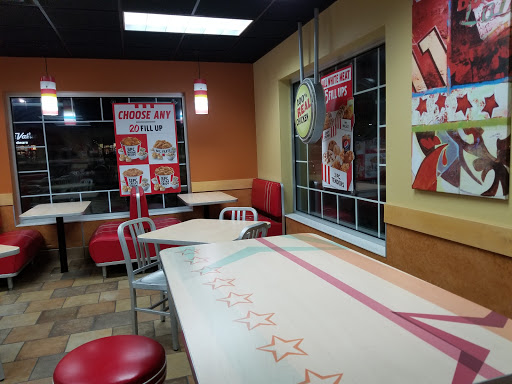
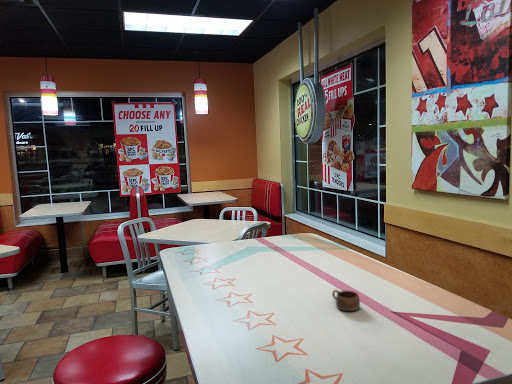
+ cup [331,289,361,312]
